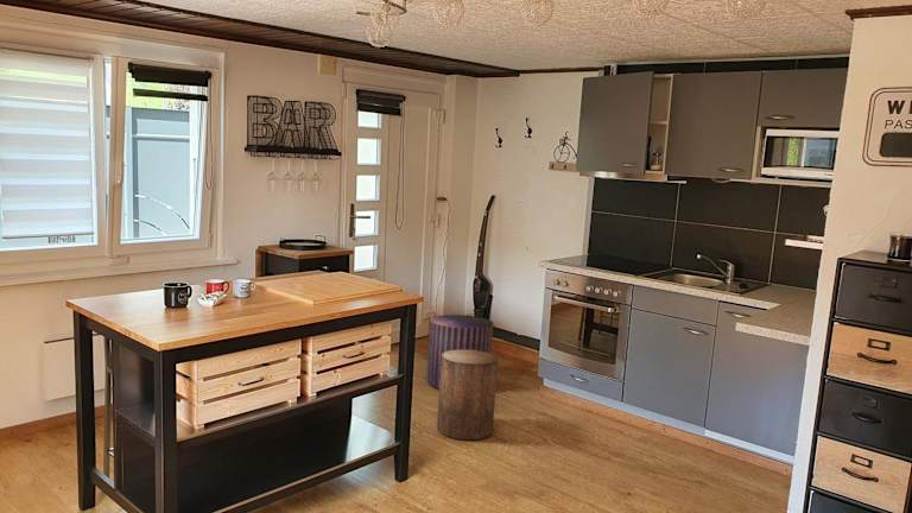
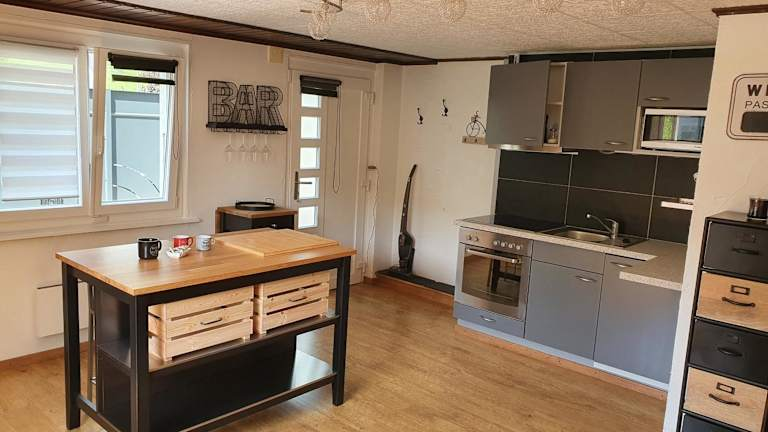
- stool [425,314,494,390]
- stool [436,349,499,441]
